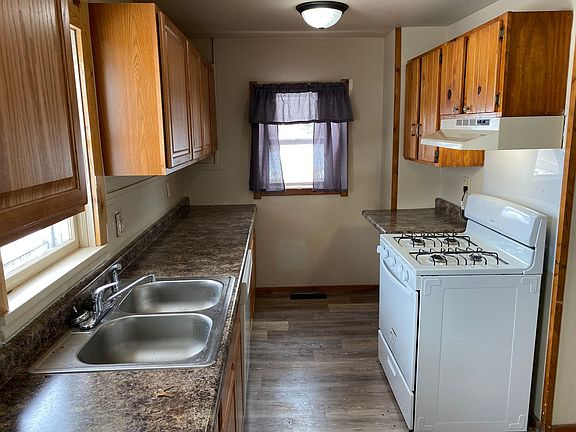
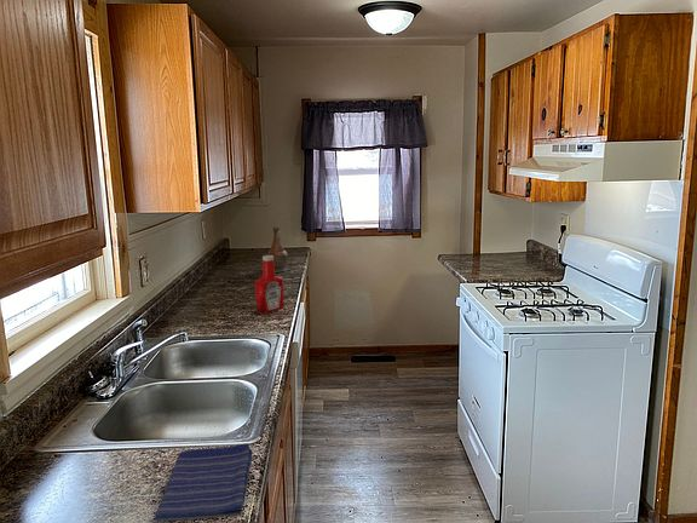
+ bottle [266,225,293,274]
+ dish towel [154,442,253,522]
+ soap bottle [254,254,286,314]
